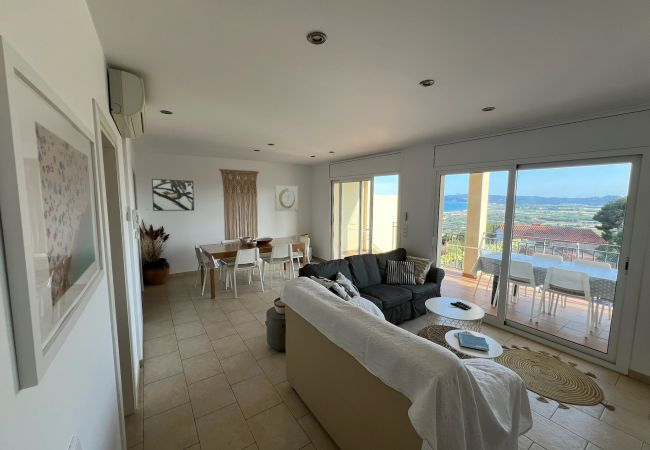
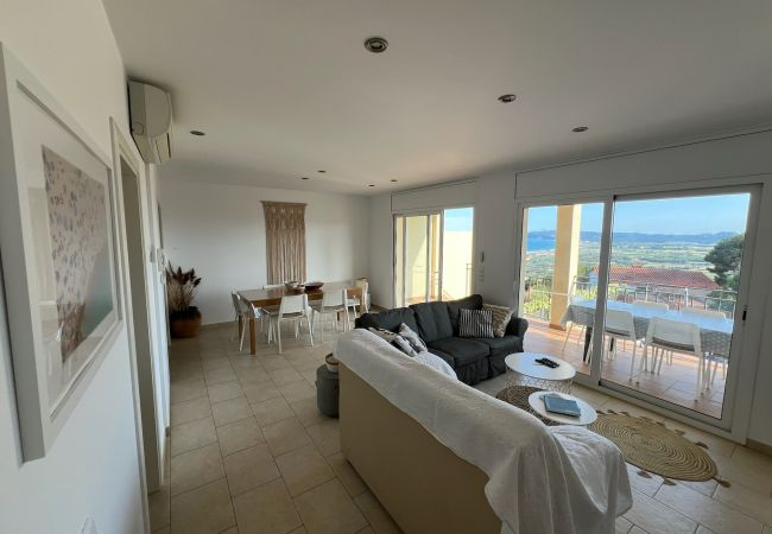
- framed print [151,178,195,212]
- wall art [274,184,299,212]
